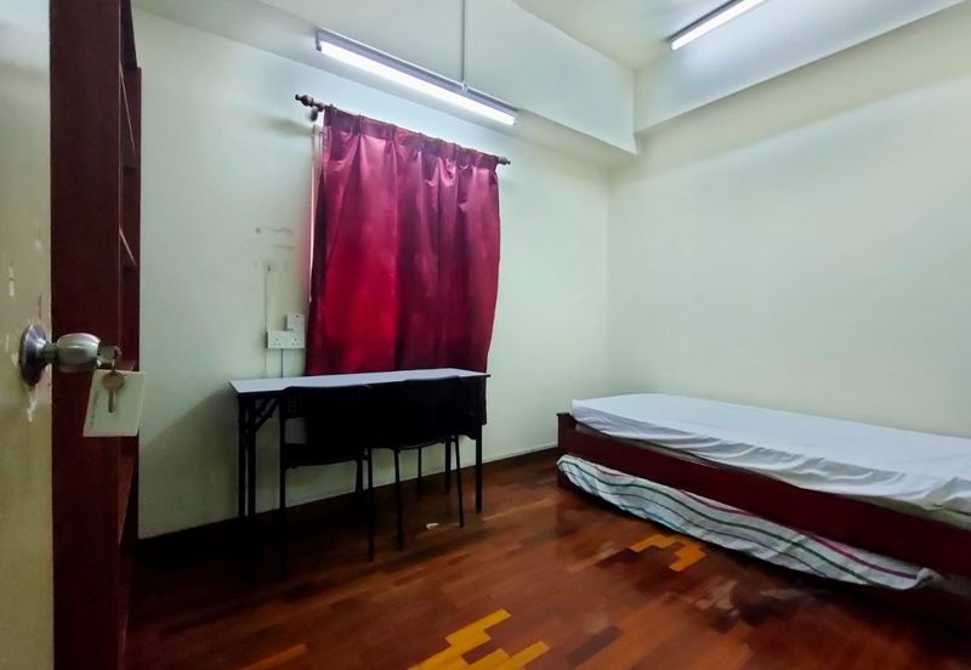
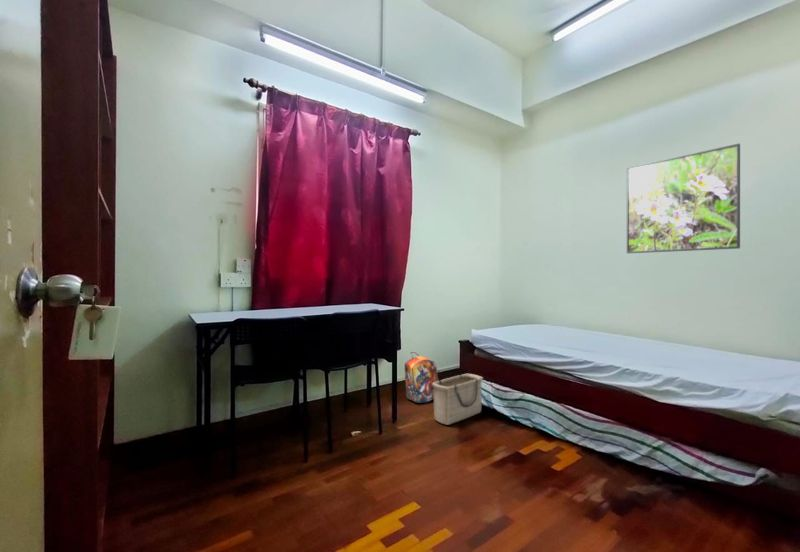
+ basket [432,373,484,426]
+ backpack [404,351,440,404]
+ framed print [626,143,741,254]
